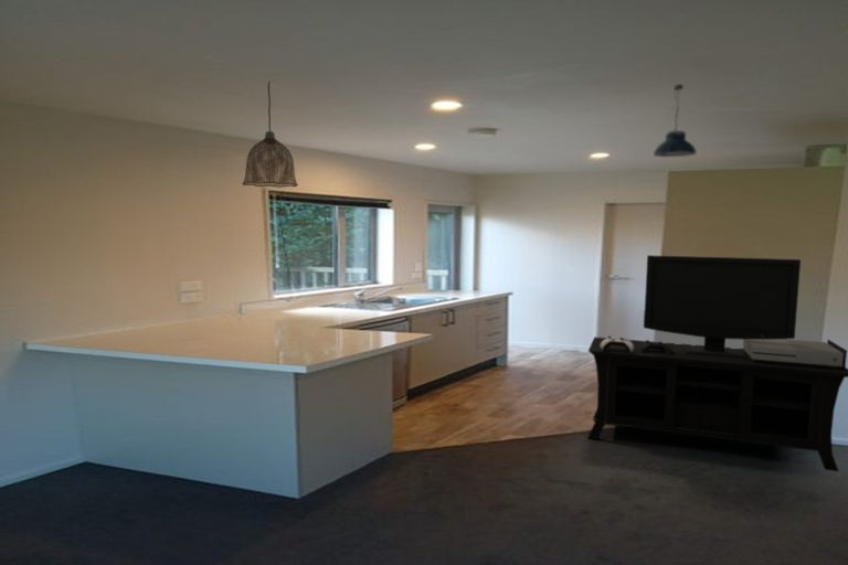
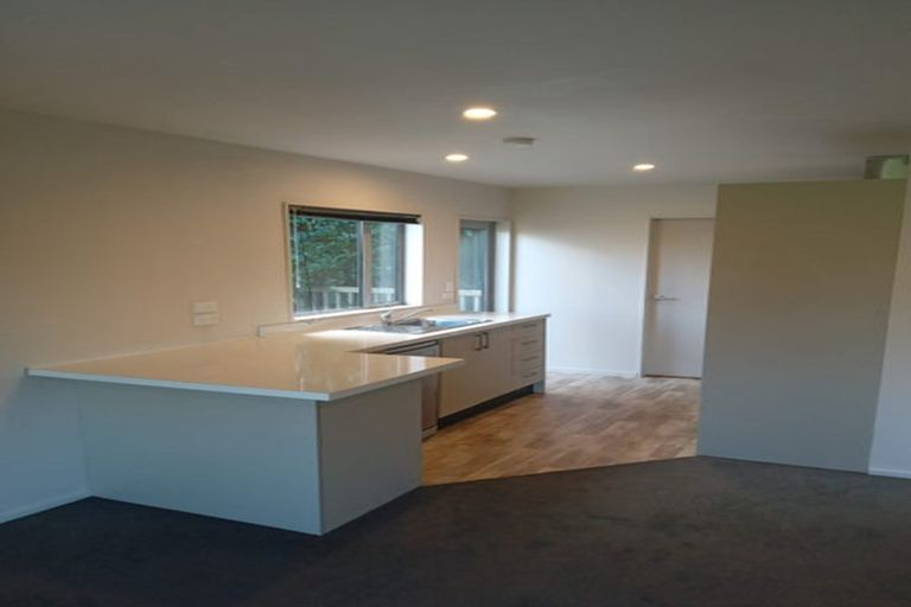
- pendant lamp [241,81,299,189]
- media console [586,254,848,472]
- pendant light [653,84,698,158]
